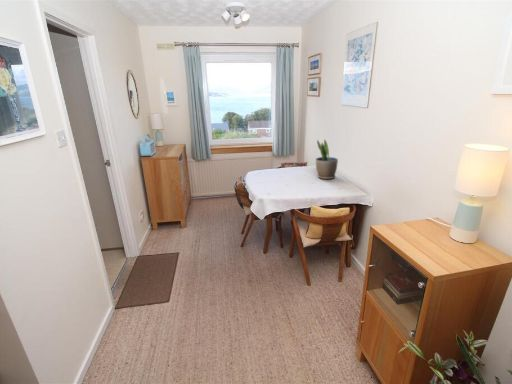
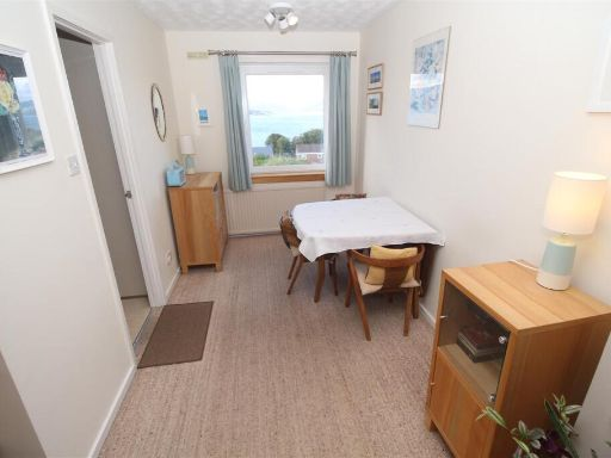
- potted plant [315,138,339,180]
